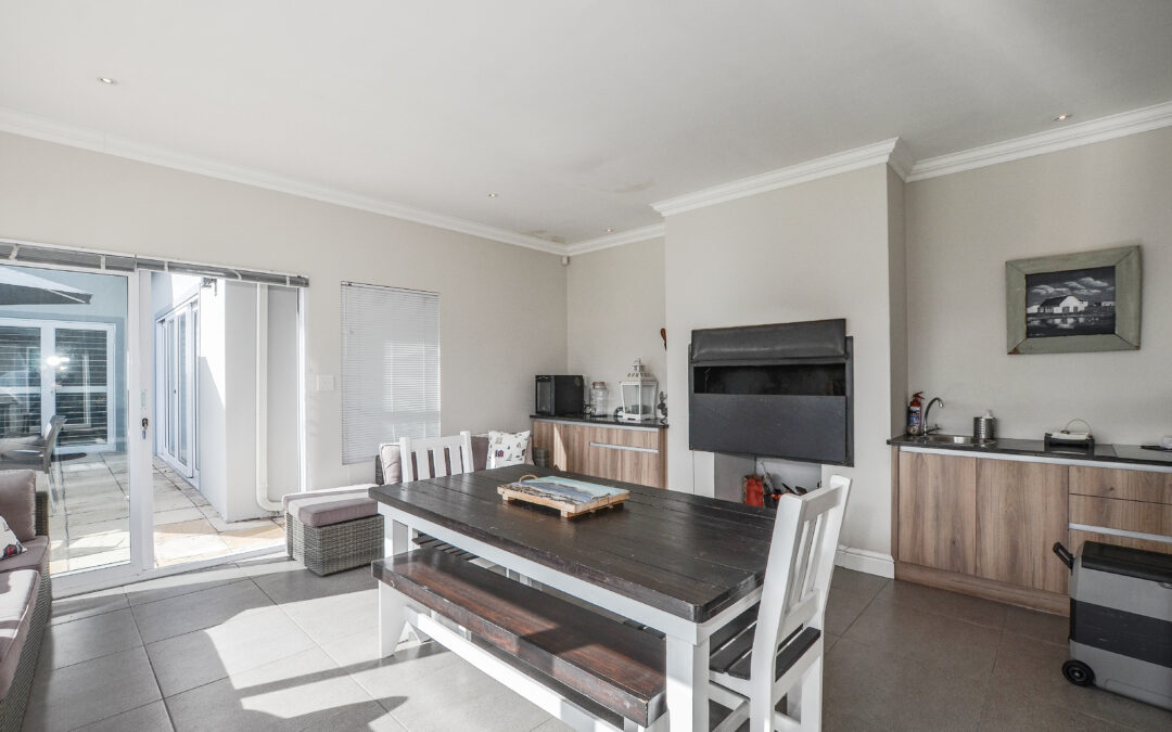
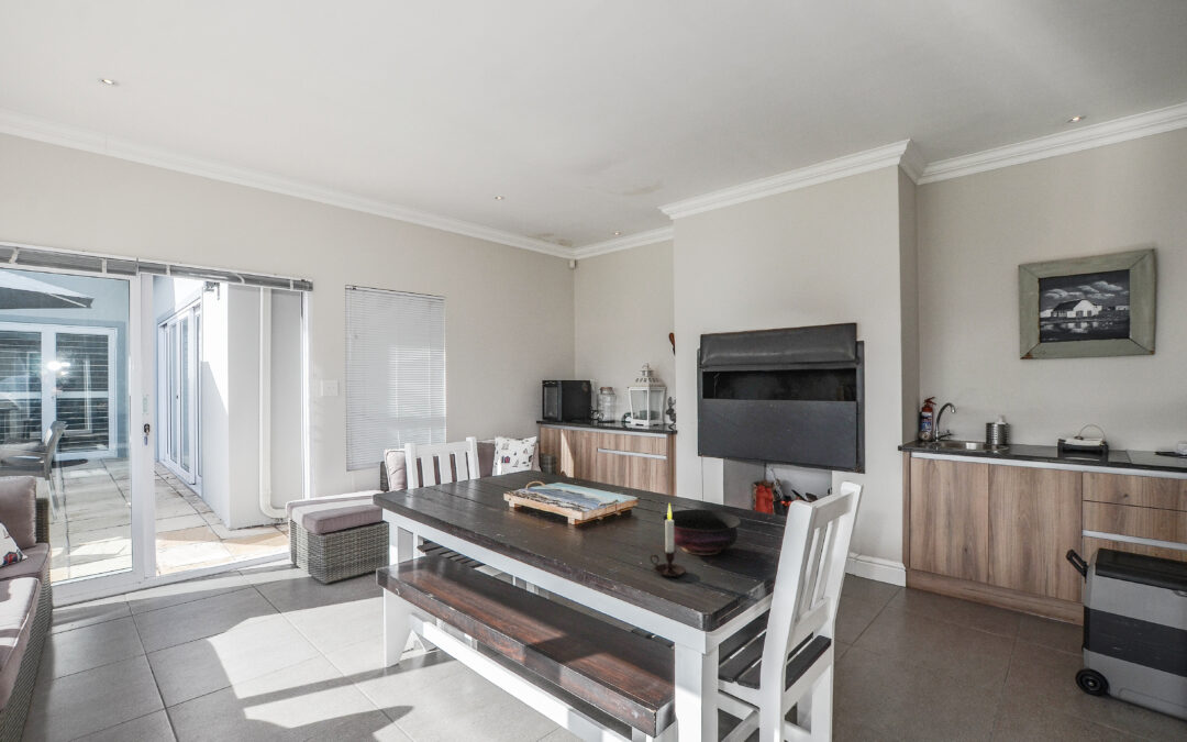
+ bowl [663,509,742,556]
+ candle [650,502,688,577]
